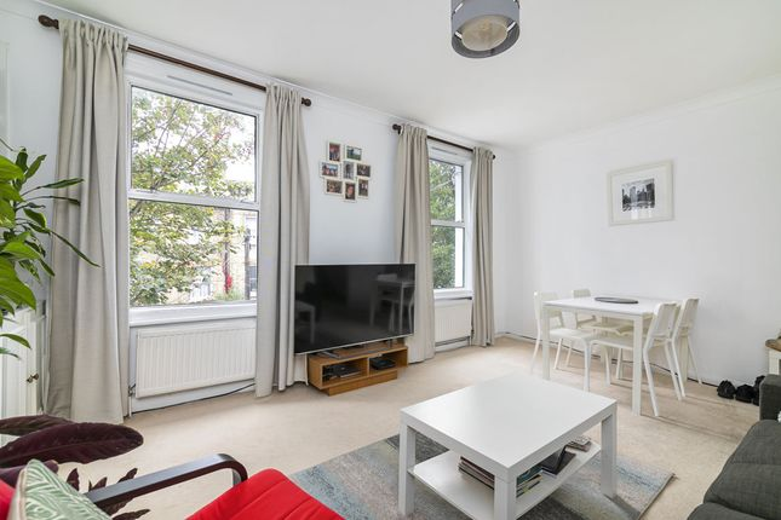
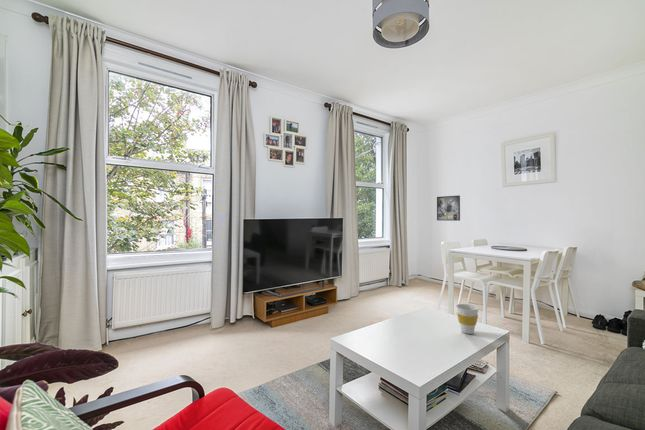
+ cup [455,303,480,335]
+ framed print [436,195,461,222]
